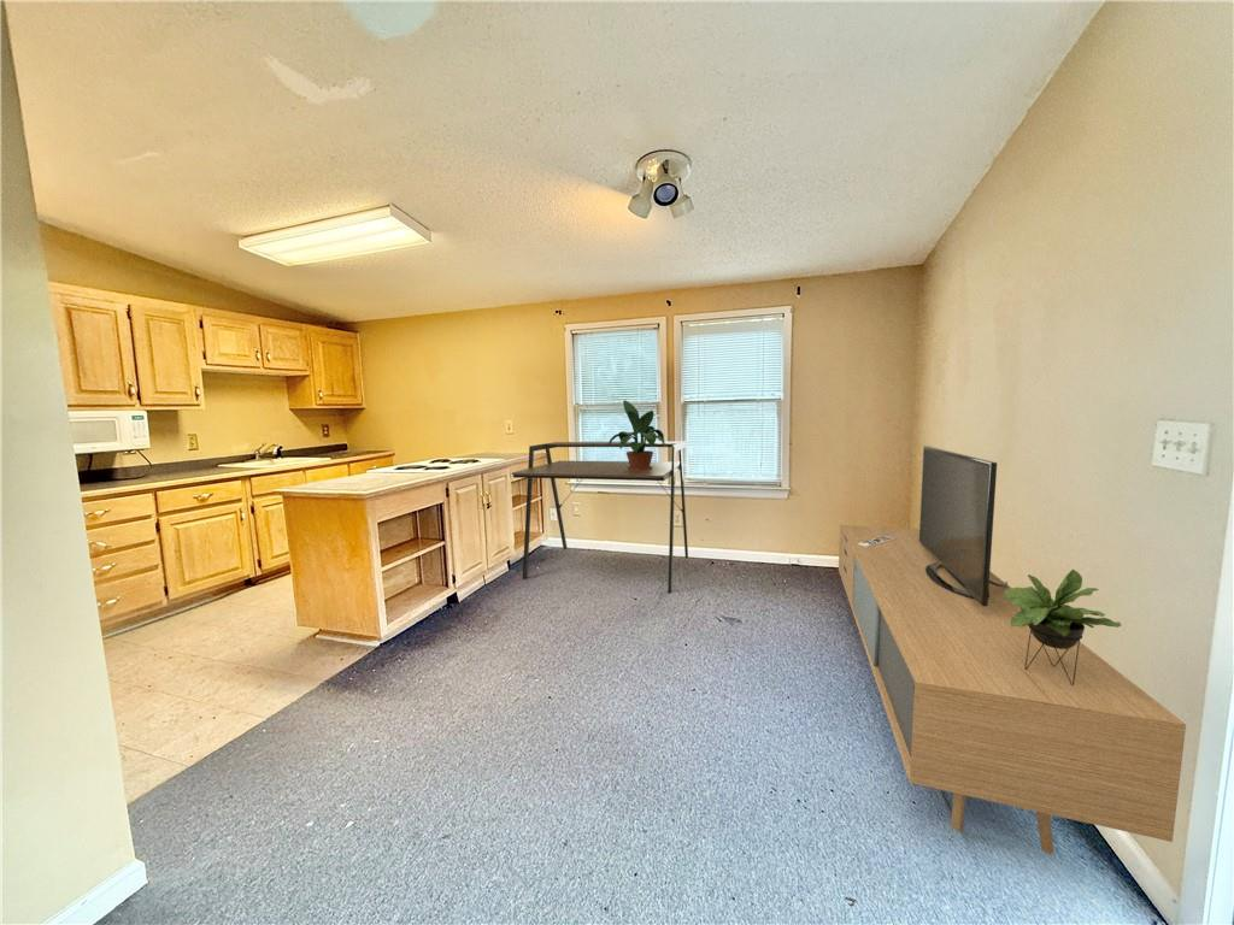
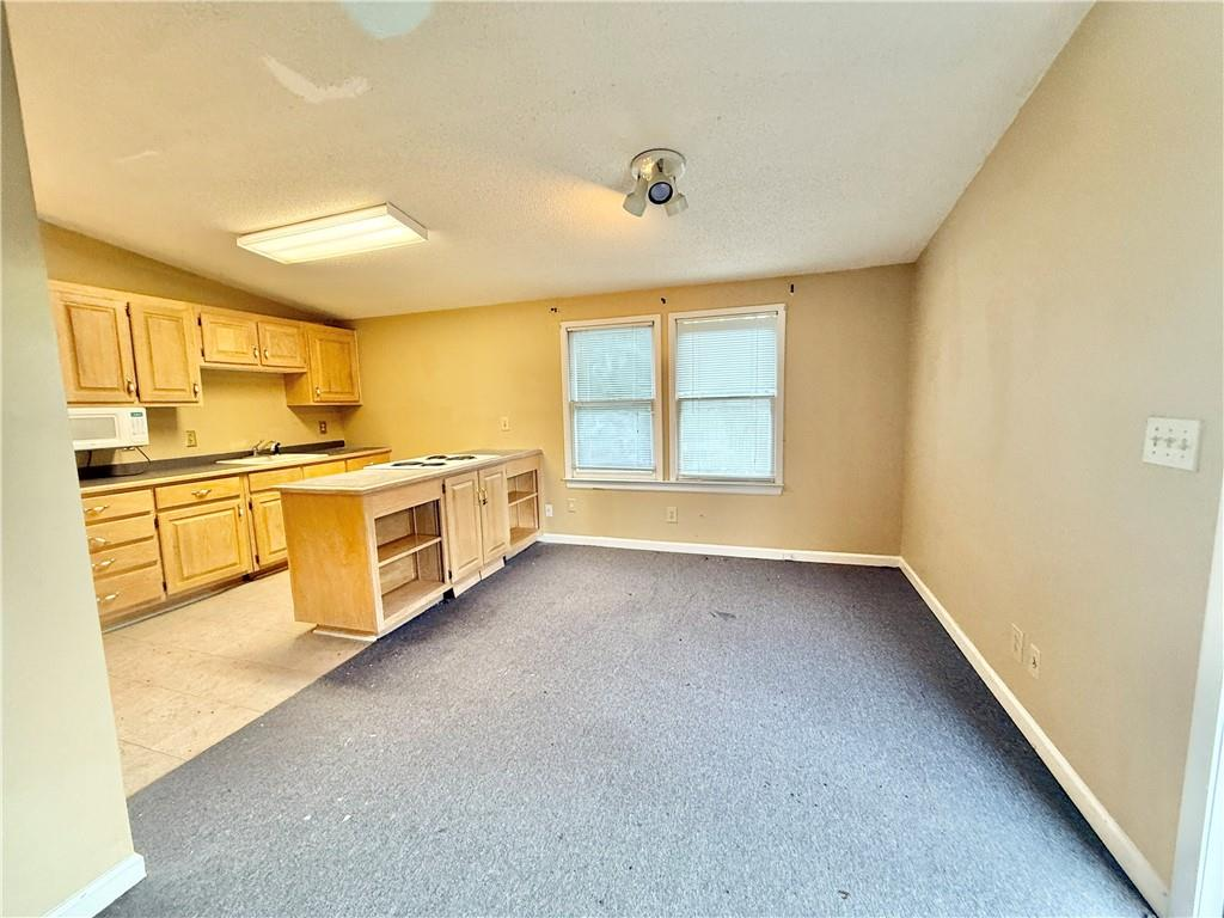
- media console [838,444,1187,856]
- potted plant [606,399,668,471]
- desk [511,441,689,594]
